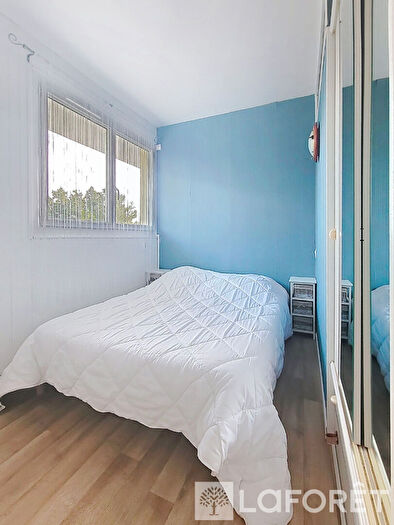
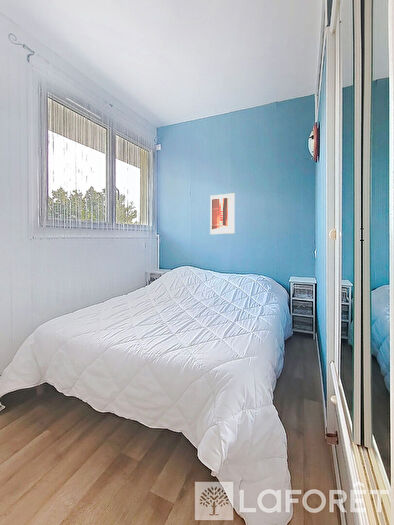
+ wall art [209,192,236,235]
